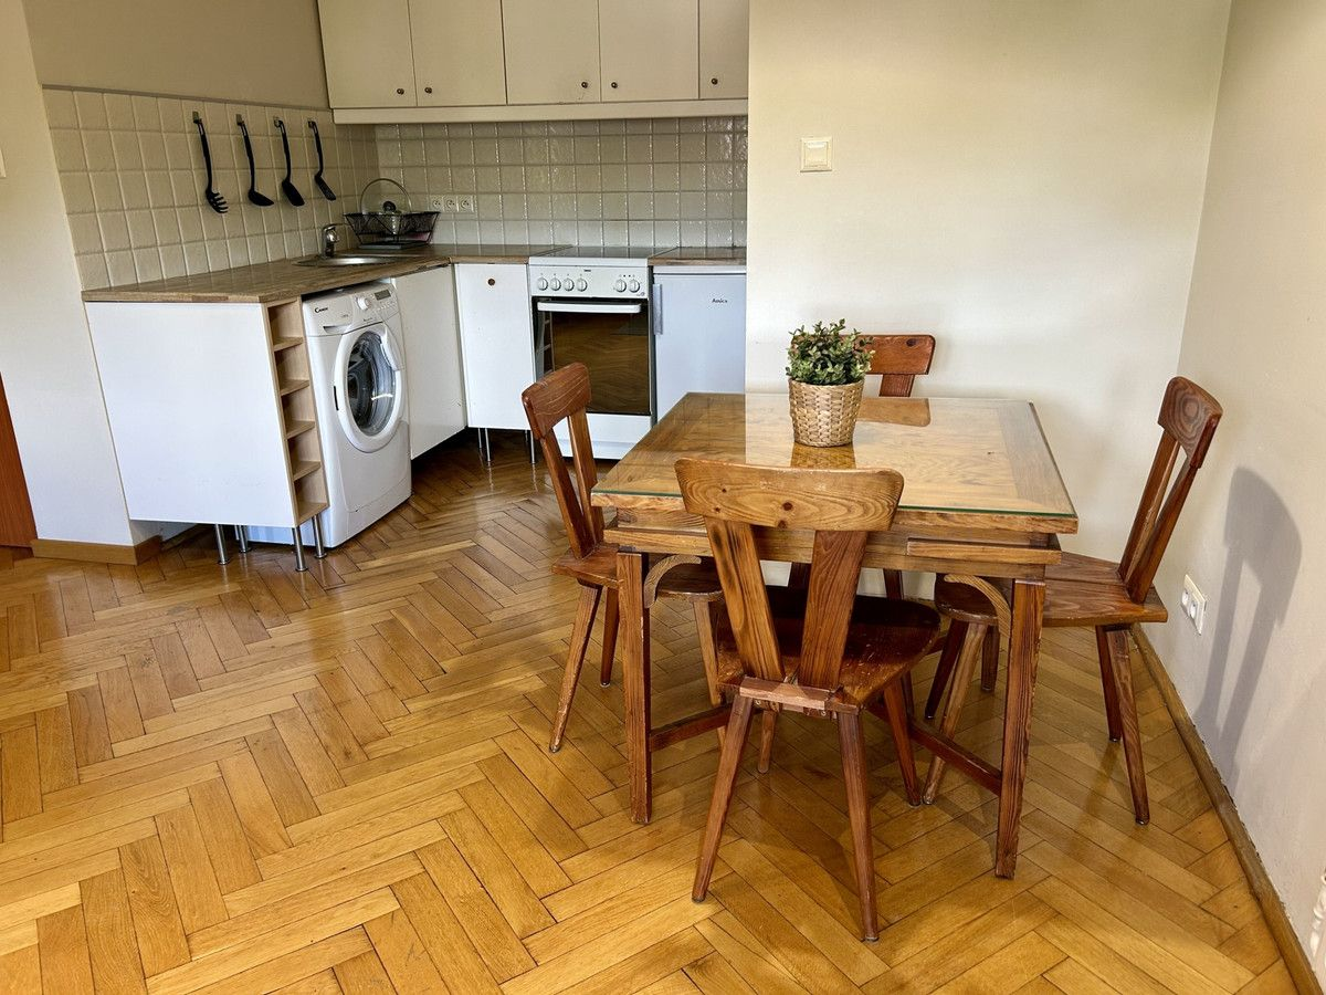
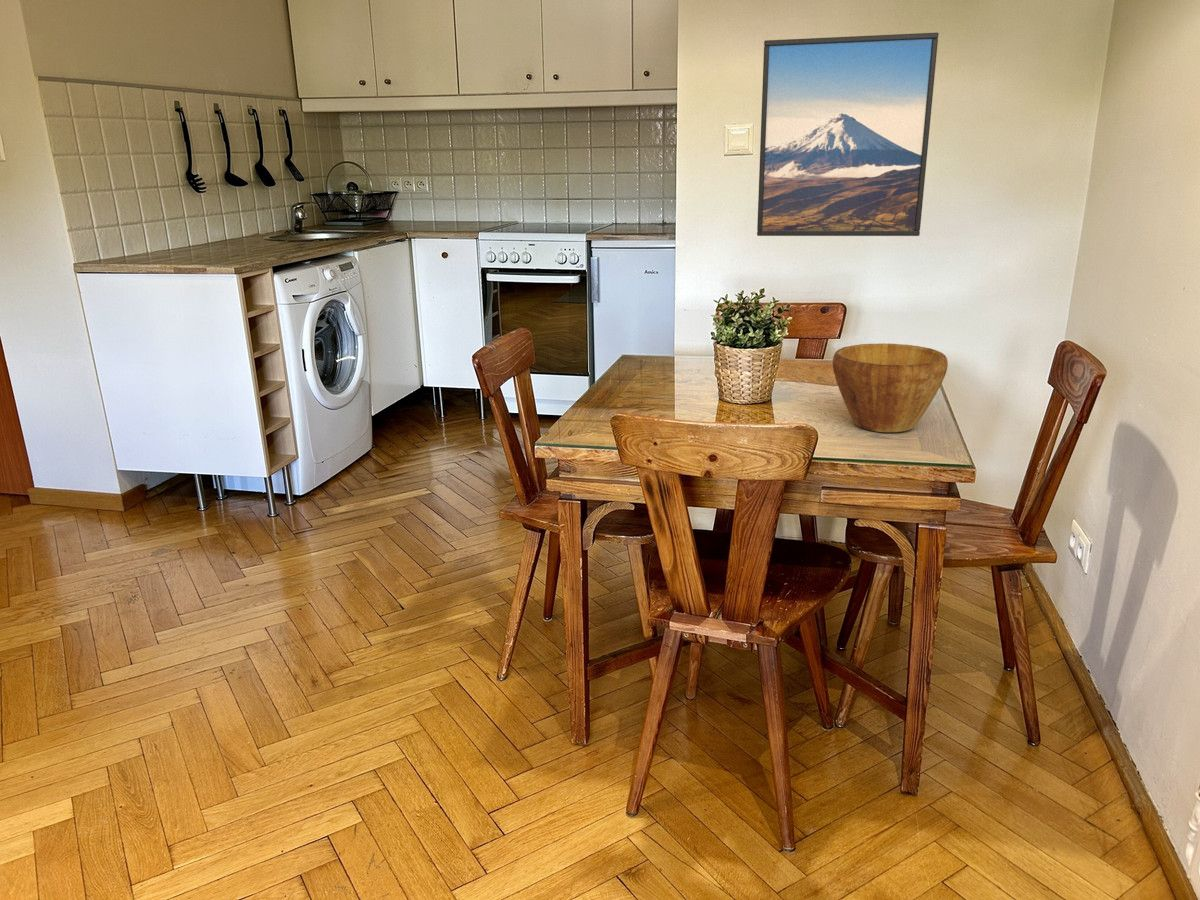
+ bowl [832,342,949,433]
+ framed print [756,32,940,237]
